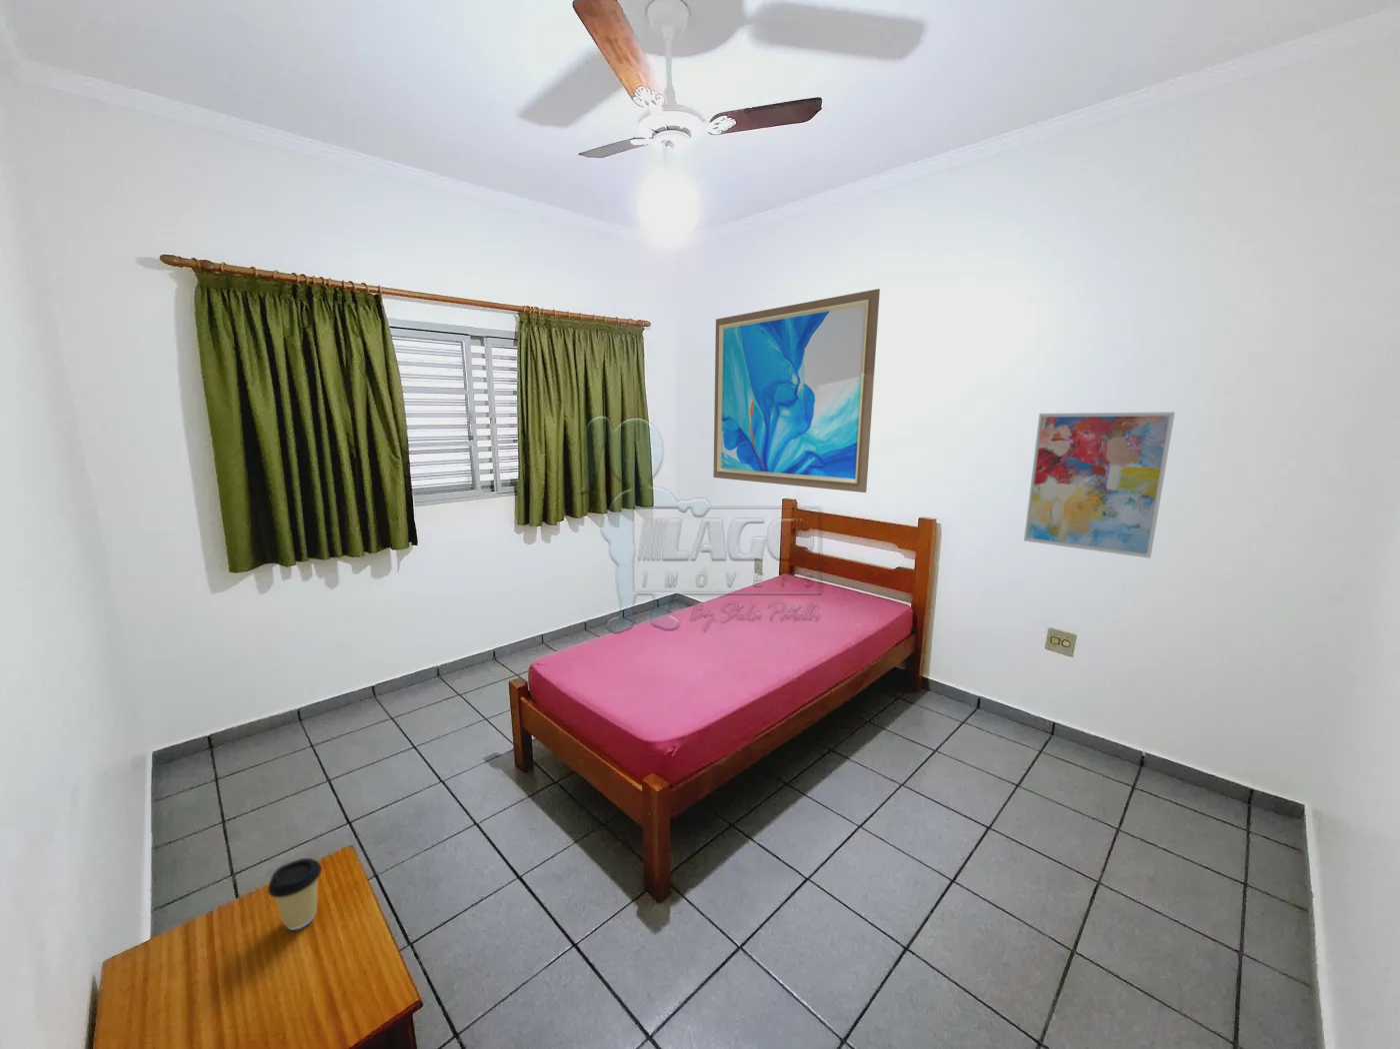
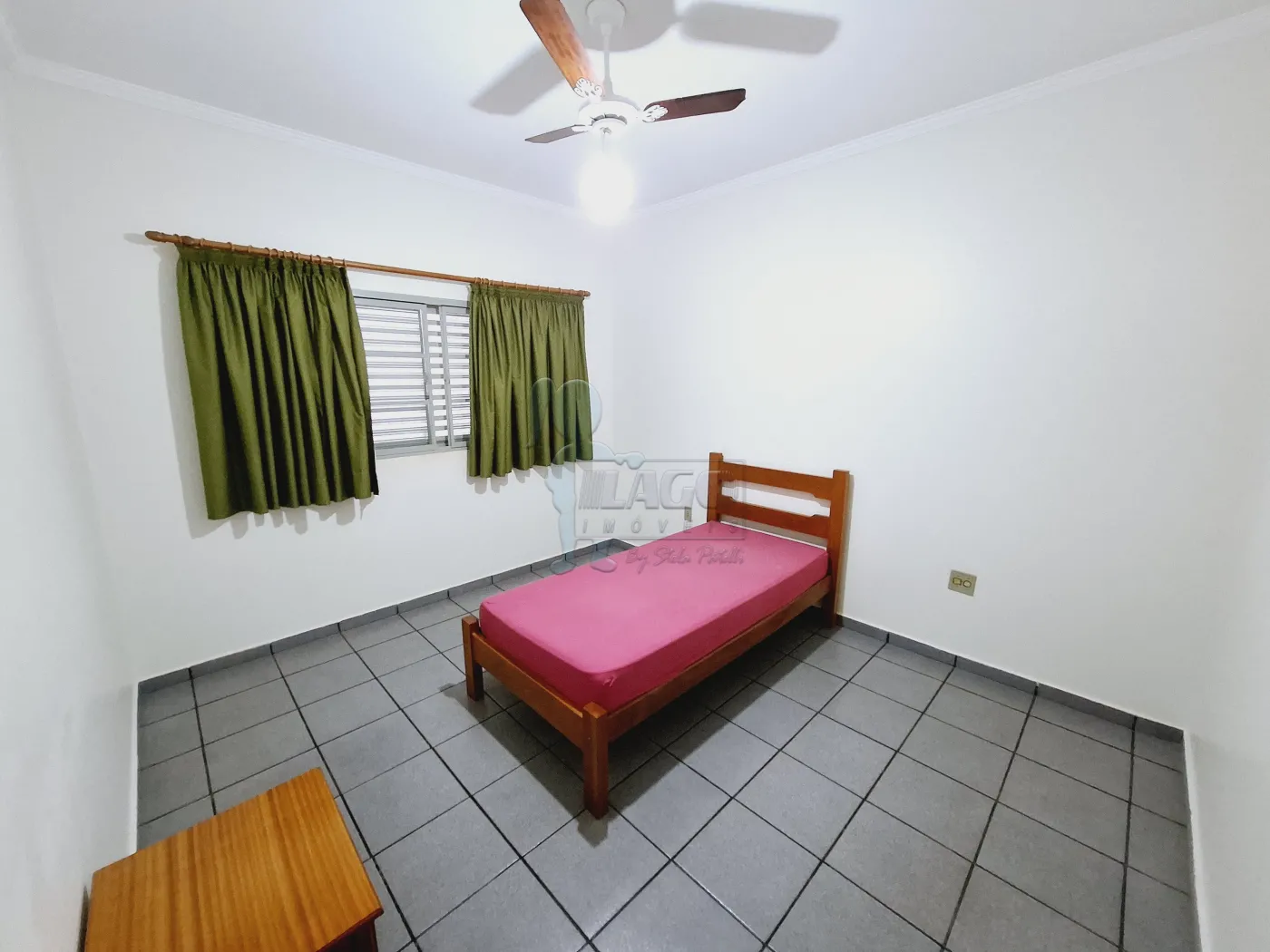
- wall art [1023,411,1176,560]
- wall art [712,288,881,494]
- coffee cup [267,857,323,931]
